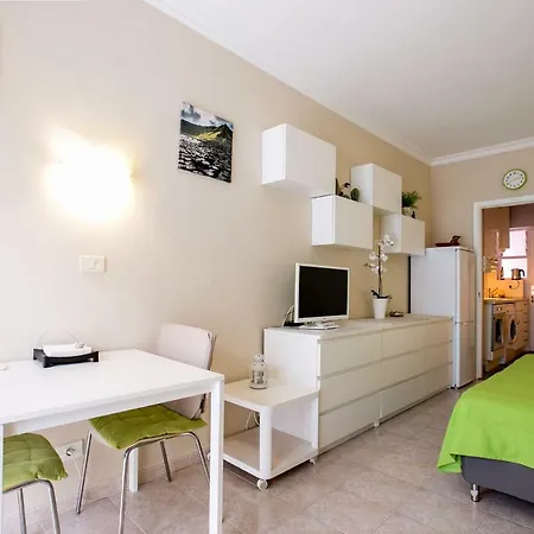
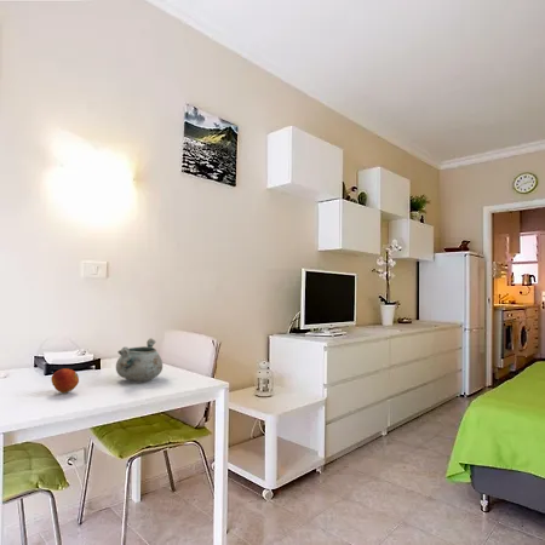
+ decorative bowl [115,338,164,383]
+ fruit [50,367,80,394]
